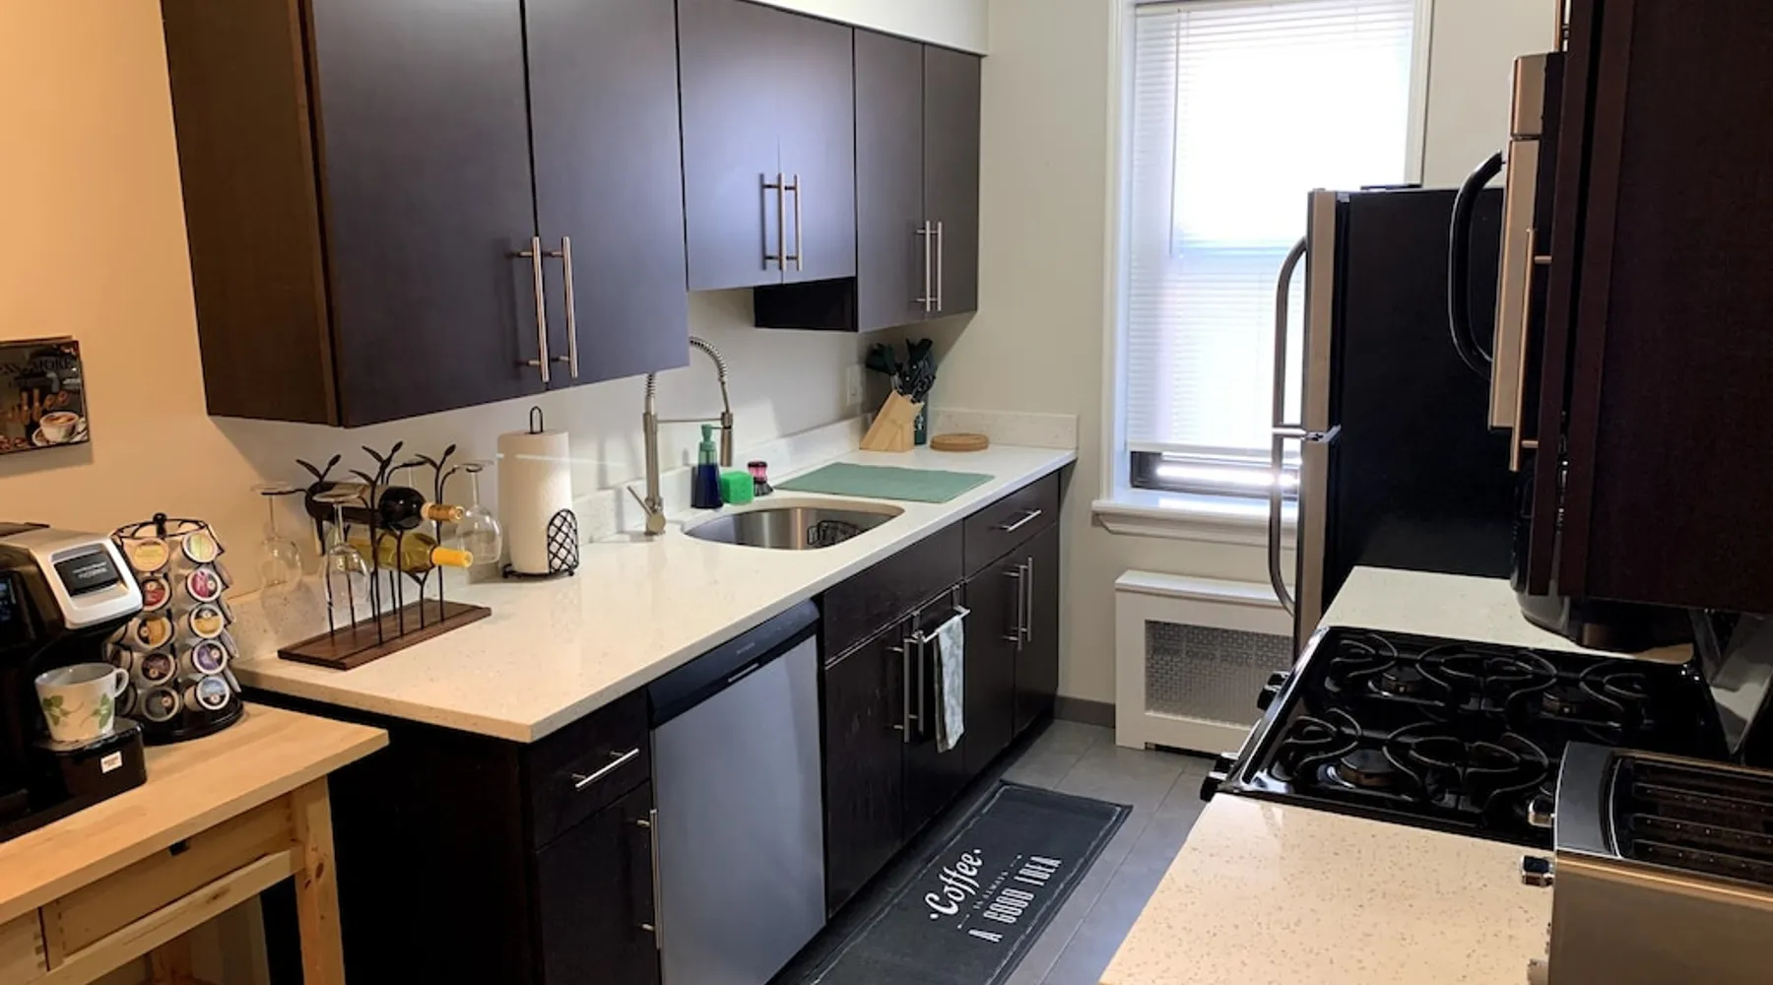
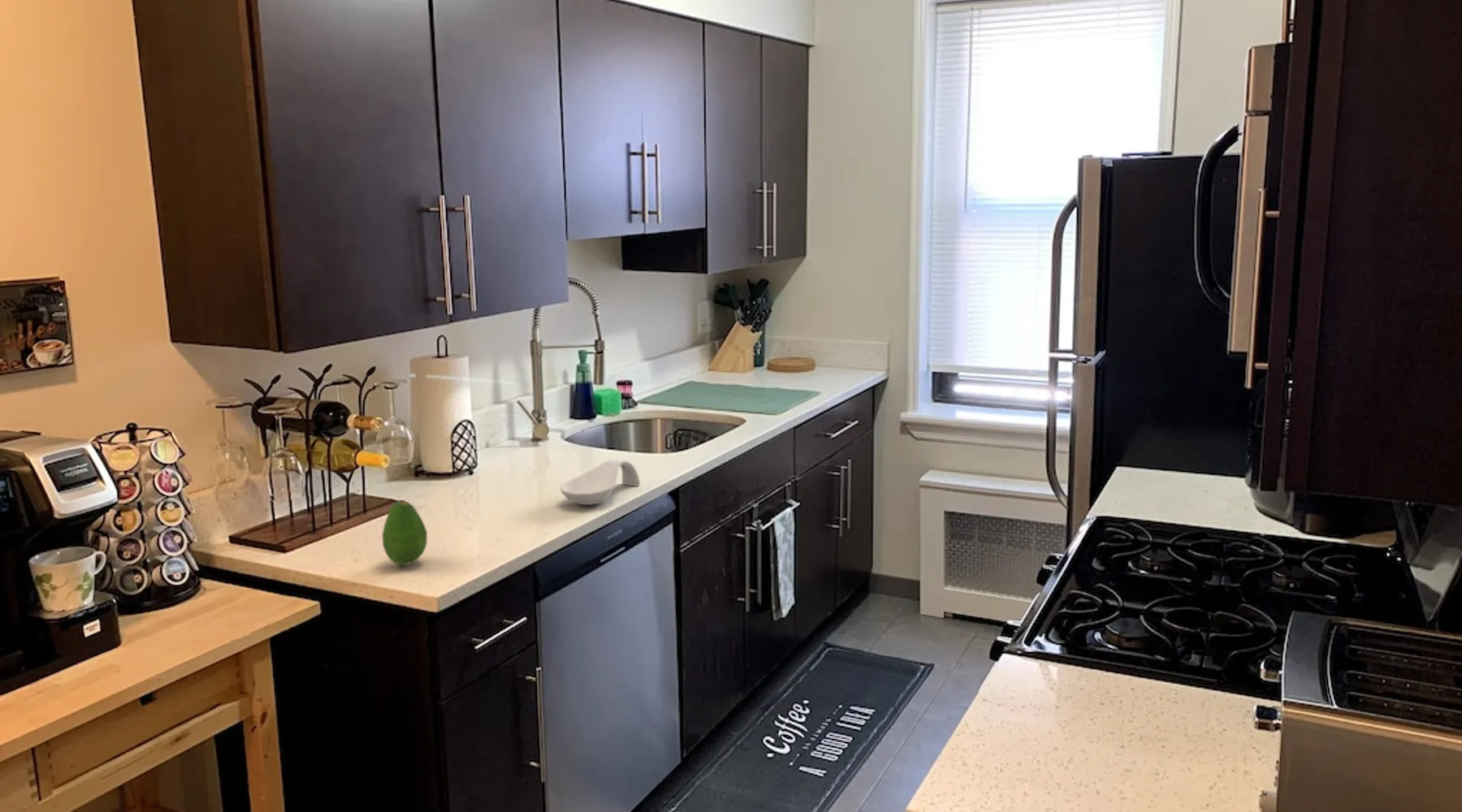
+ spoon rest [560,459,641,506]
+ fruit [382,499,428,566]
